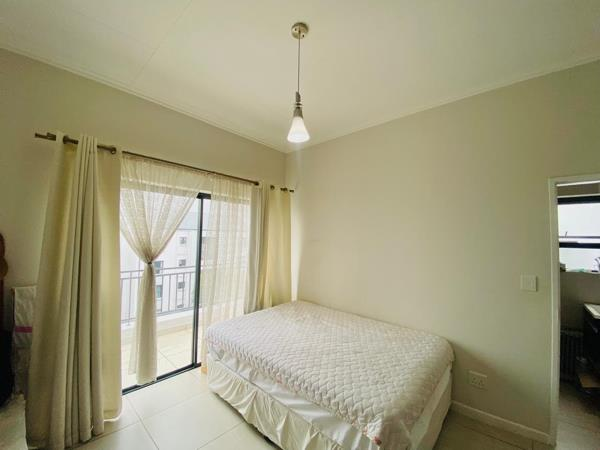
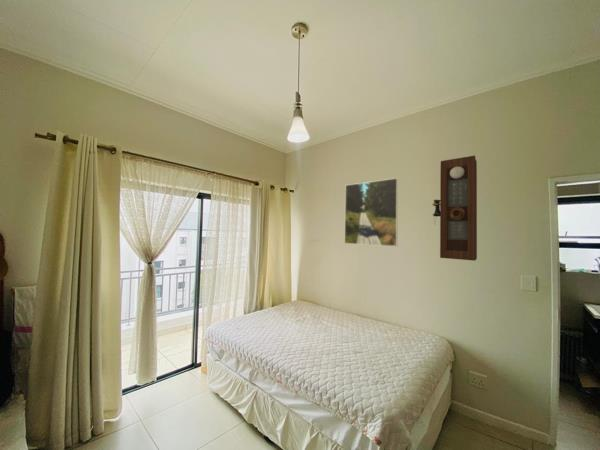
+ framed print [343,177,399,247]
+ pendulum clock [431,155,478,262]
